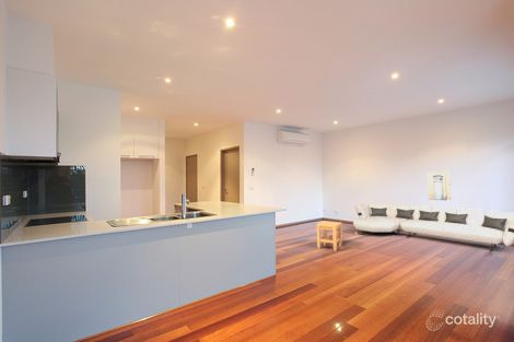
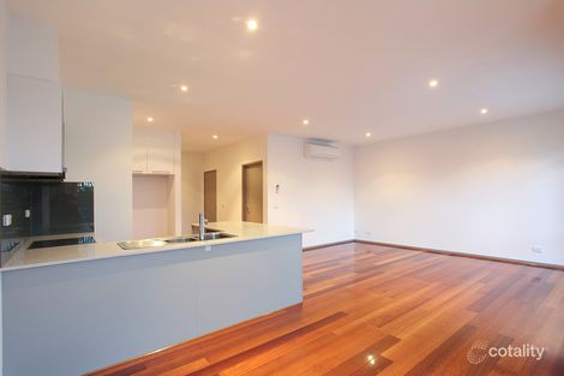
- wall art [427,170,452,202]
- stool [315,220,343,252]
- sofa [352,202,514,252]
